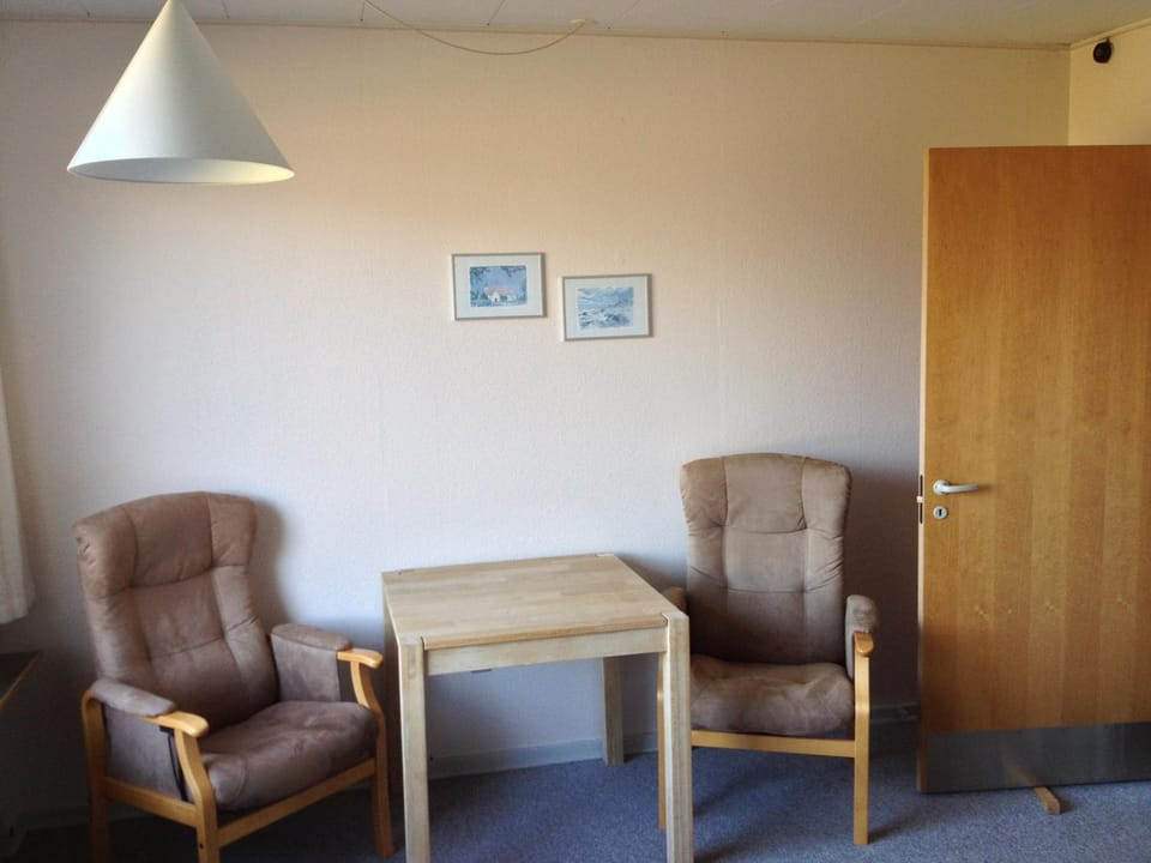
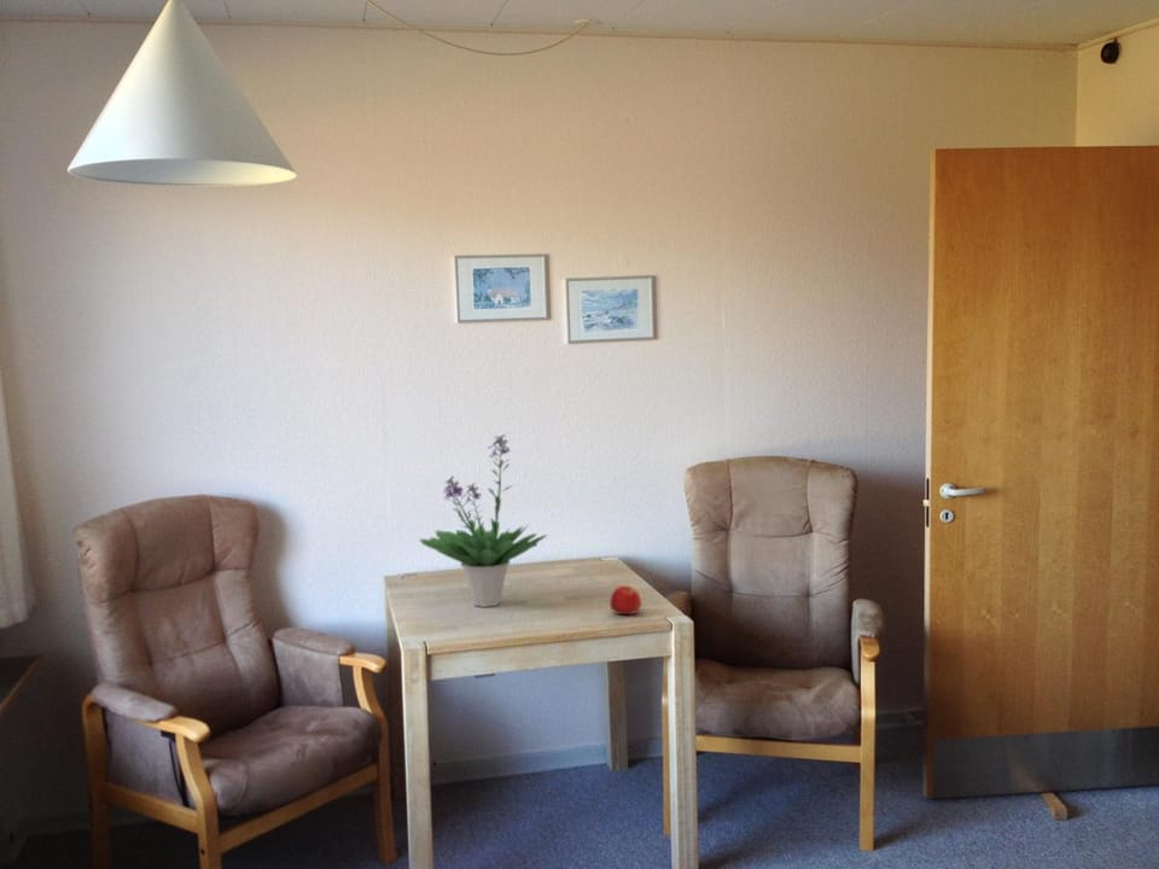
+ apple [608,584,642,616]
+ potted plant [418,433,549,608]
